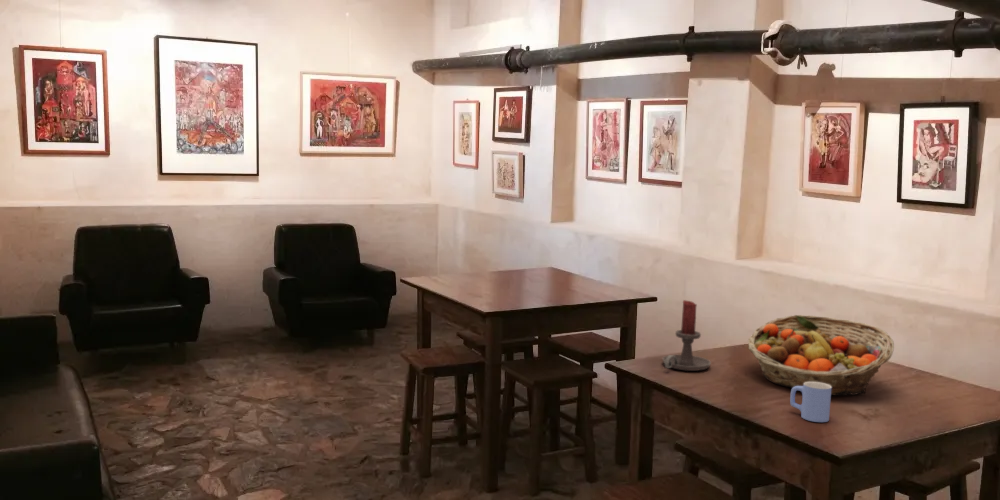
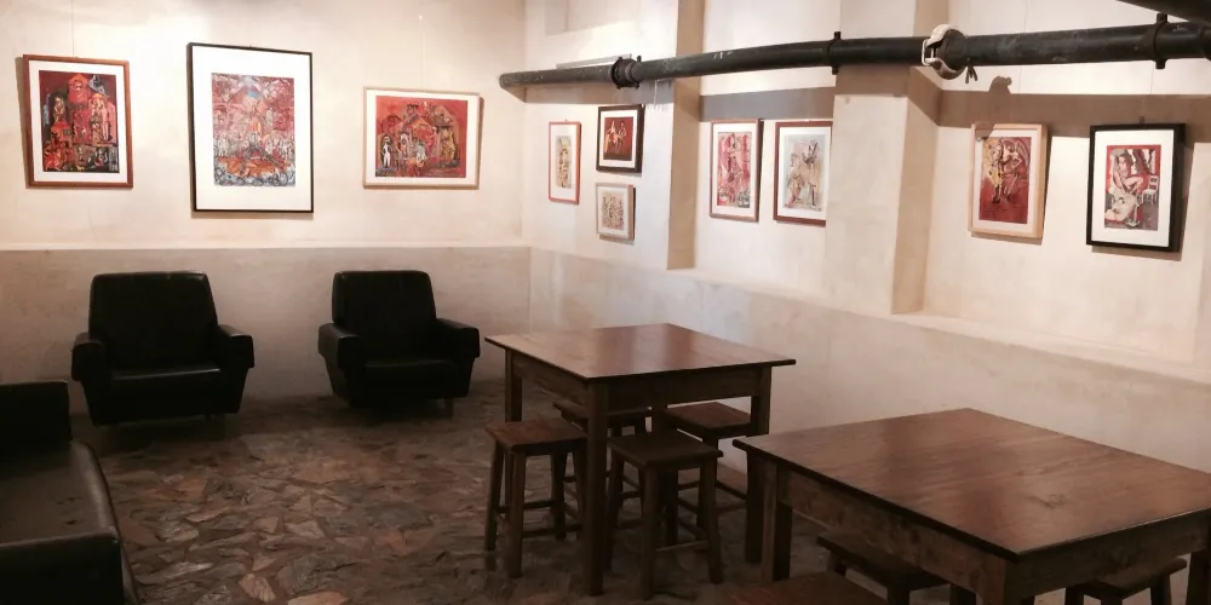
- mug [789,382,832,423]
- candle holder [661,299,712,372]
- fruit basket [747,314,895,396]
